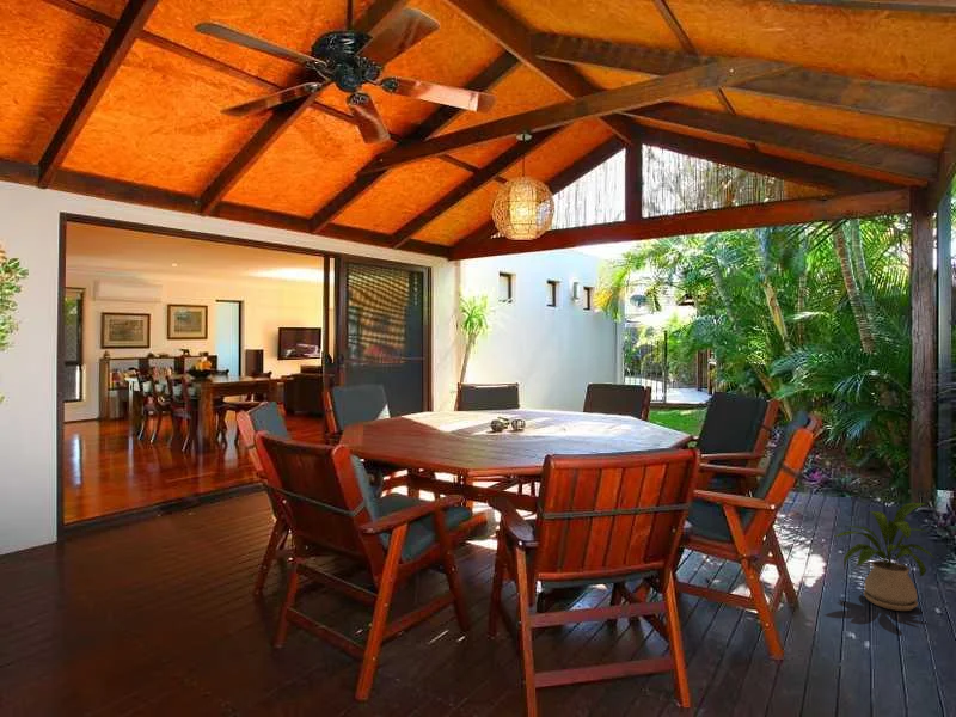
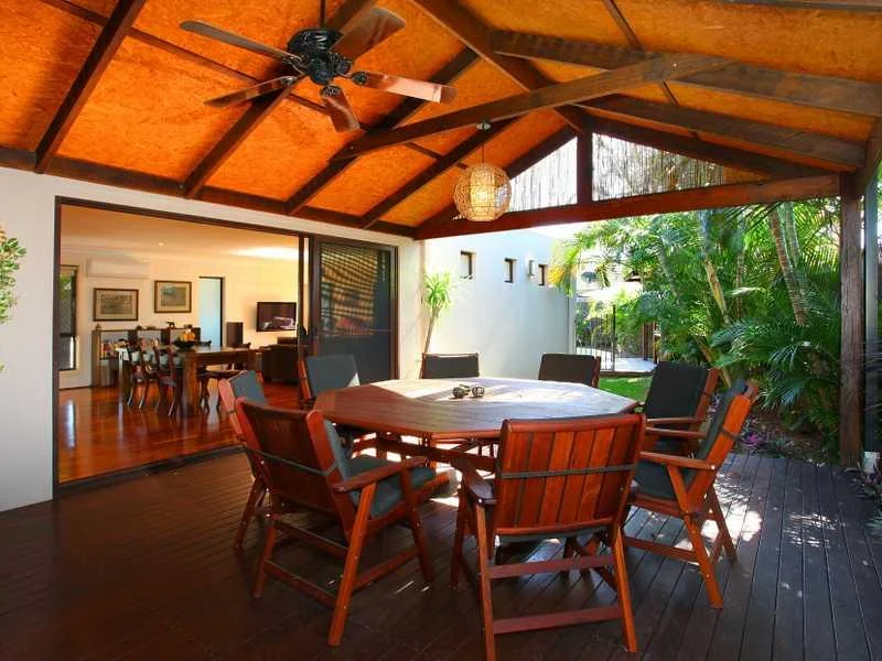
- house plant [833,502,937,612]
